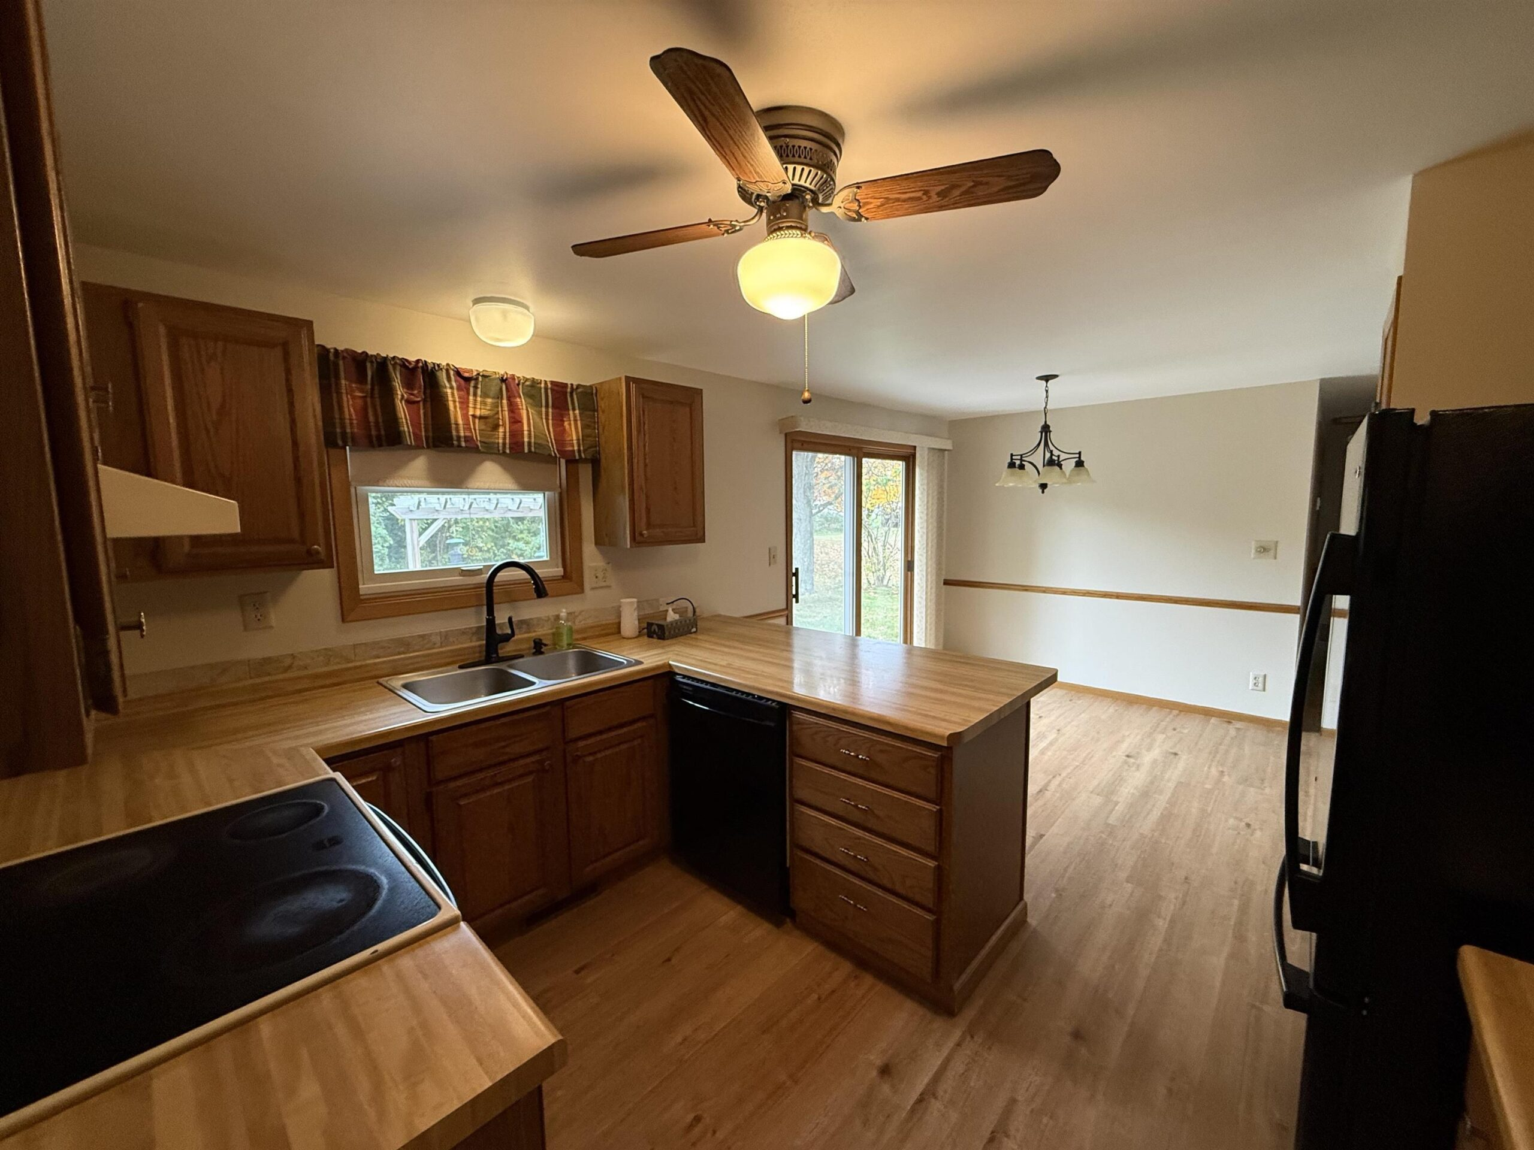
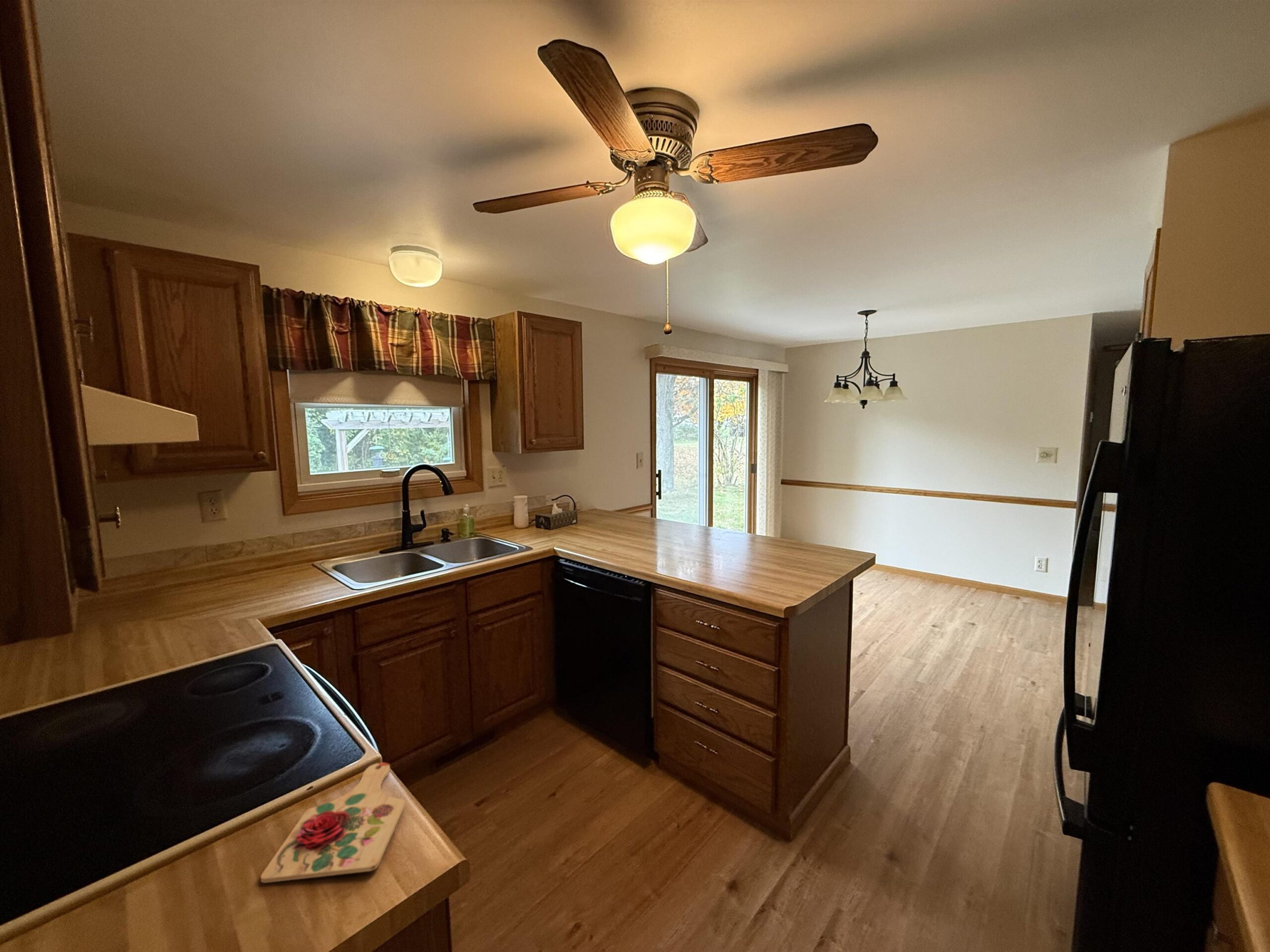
+ cutting board [260,762,406,884]
